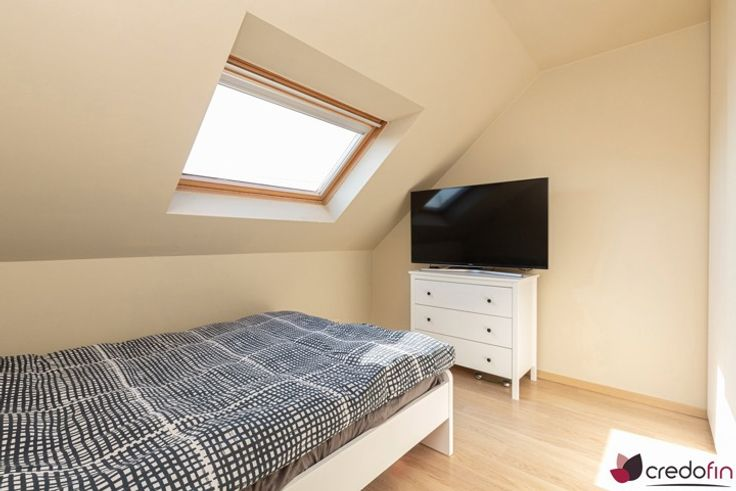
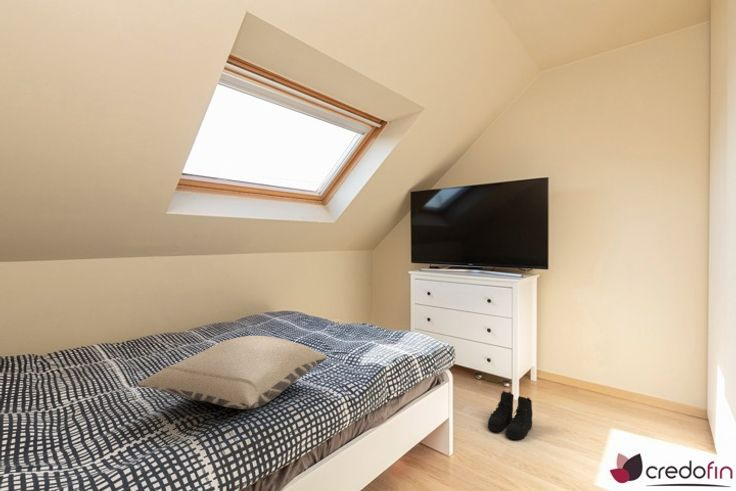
+ pillow [137,335,328,410]
+ boots [487,390,533,441]
